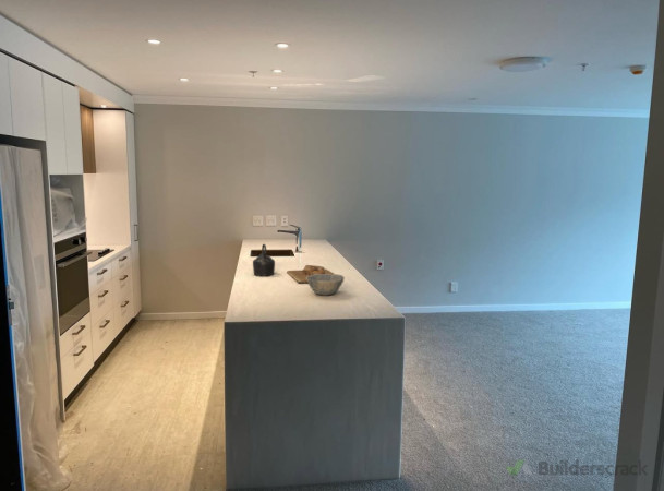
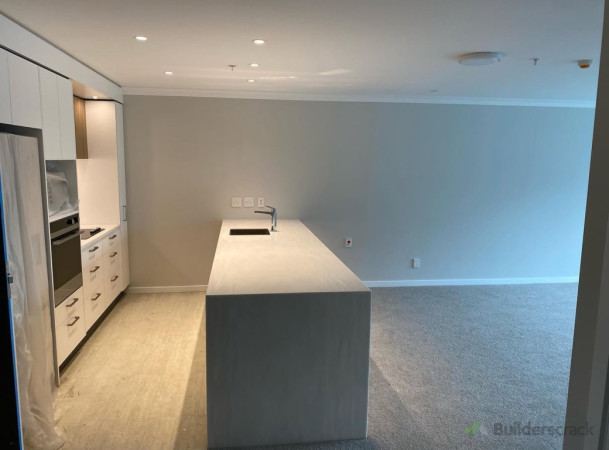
- bowl [306,273,346,297]
- kettle [252,243,276,277]
- cutting board [286,264,335,284]
